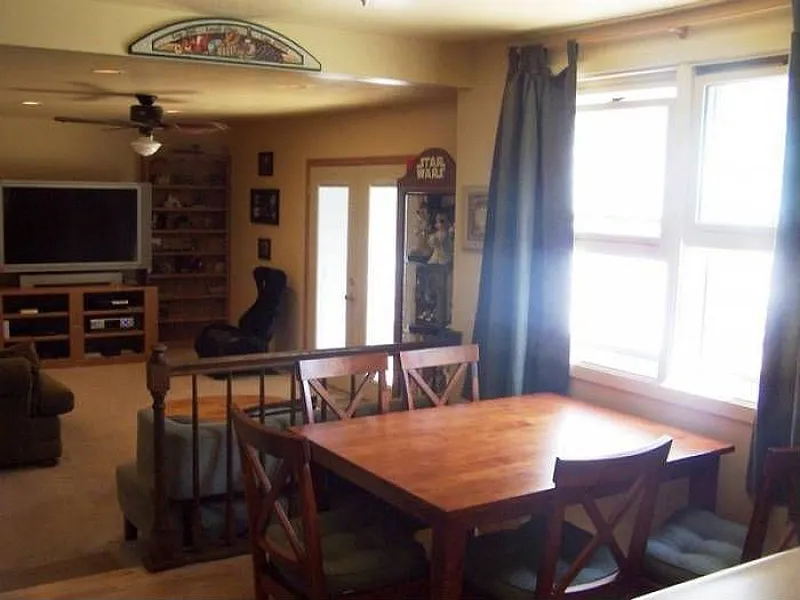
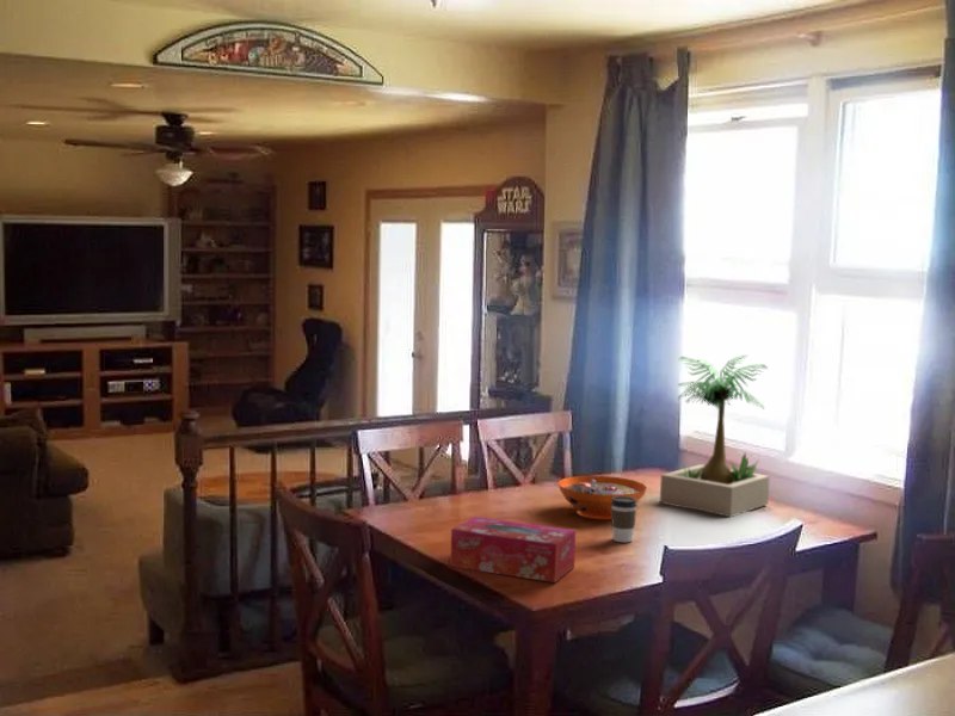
+ potted plant [659,353,771,518]
+ tissue box [449,516,577,584]
+ coffee cup [610,496,639,543]
+ decorative bowl [556,475,648,520]
